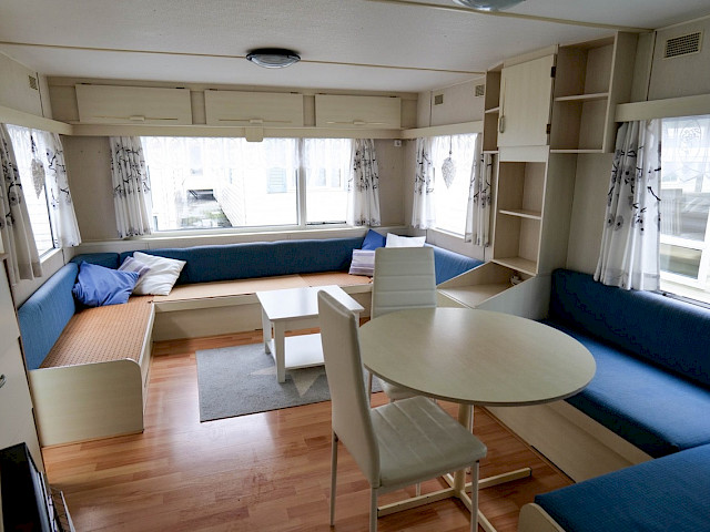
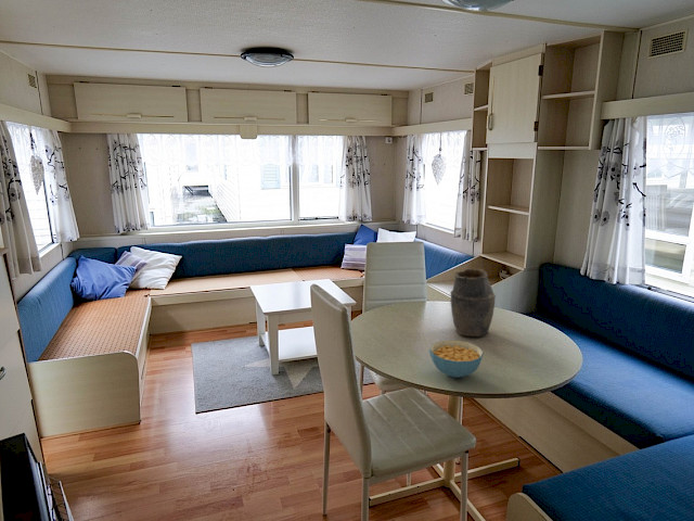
+ vase [450,267,497,338]
+ cereal bowl [428,339,485,379]
